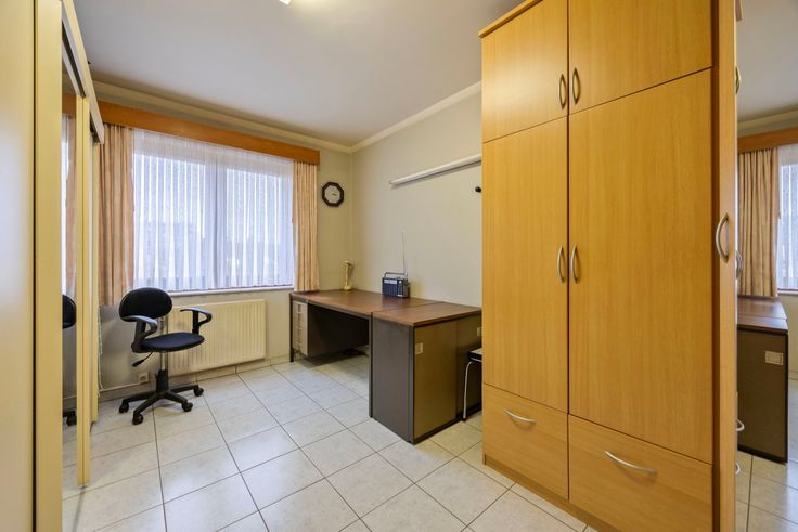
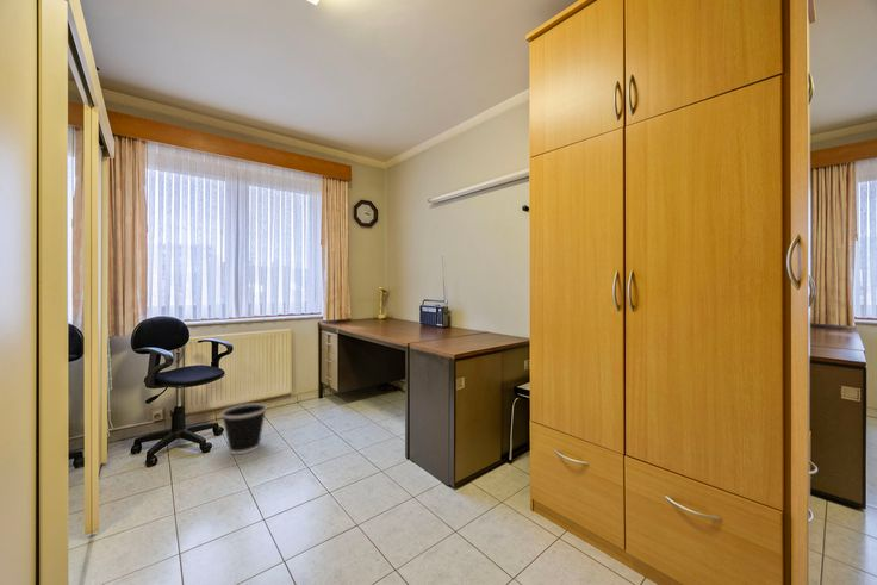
+ wastebasket [220,402,268,455]
